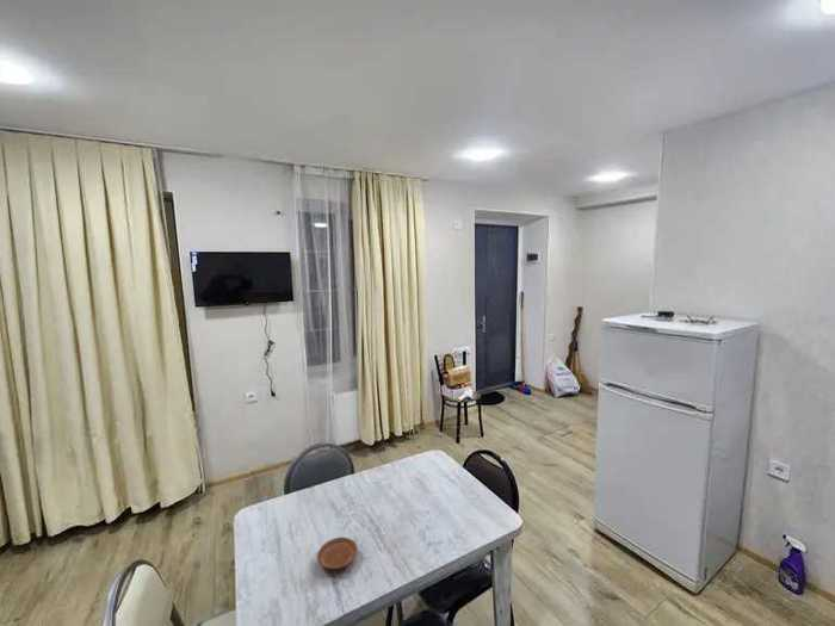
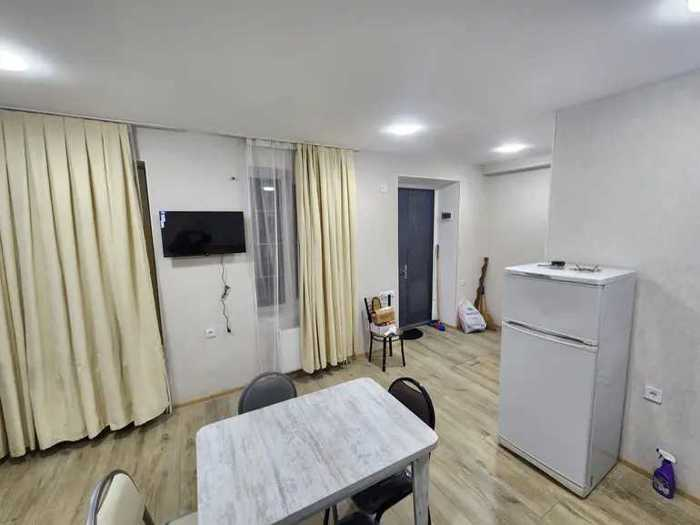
- plate [316,537,359,570]
